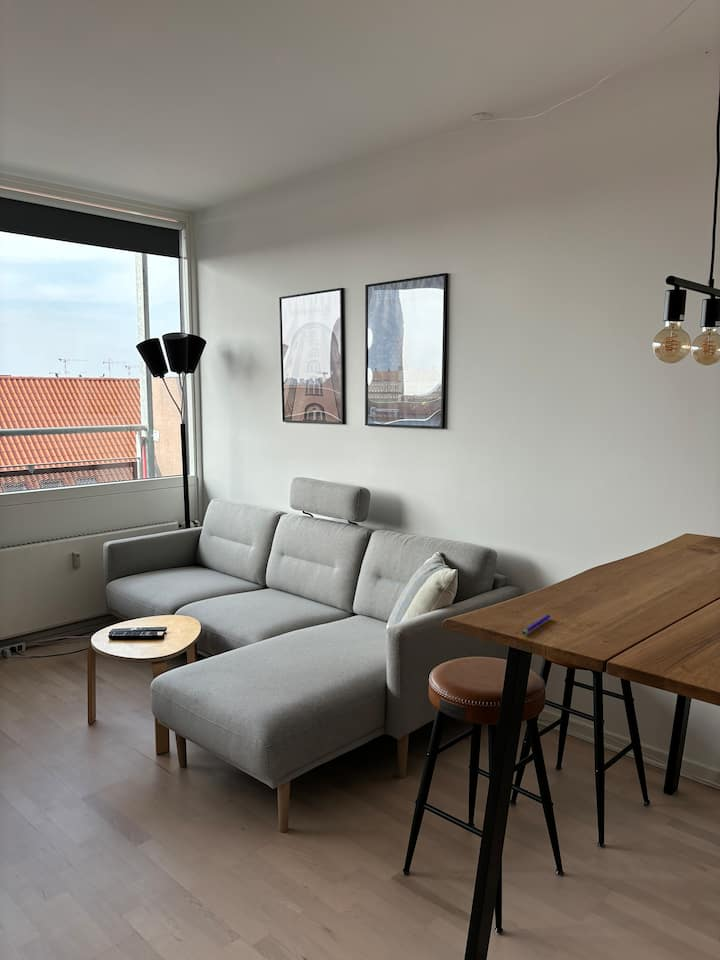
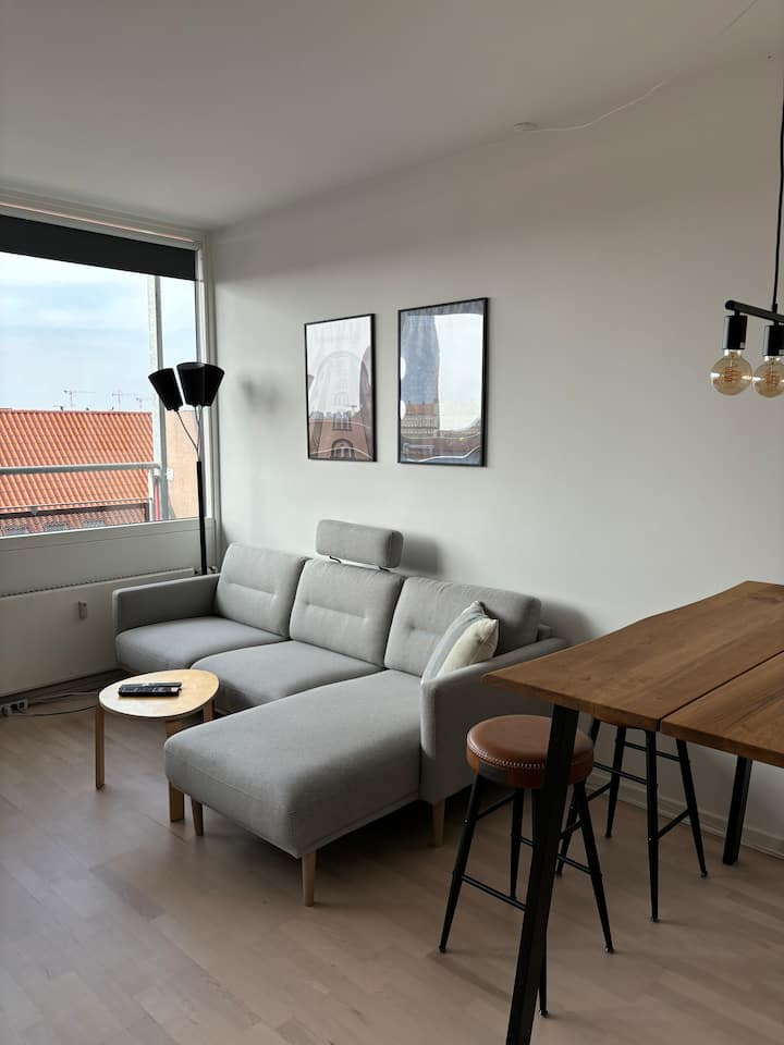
- pen [521,614,551,635]
